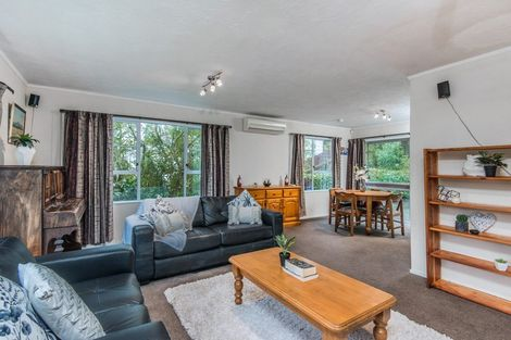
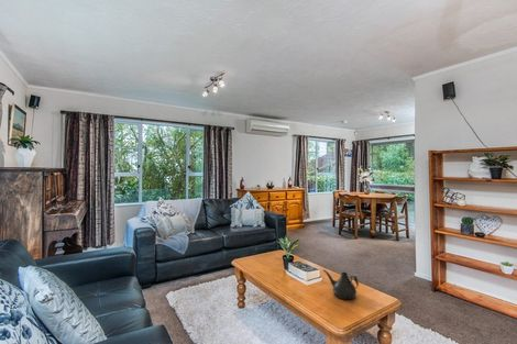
+ teapot [322,269,360,300]
